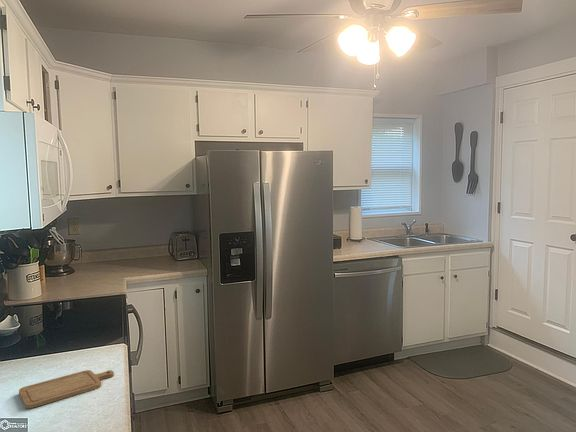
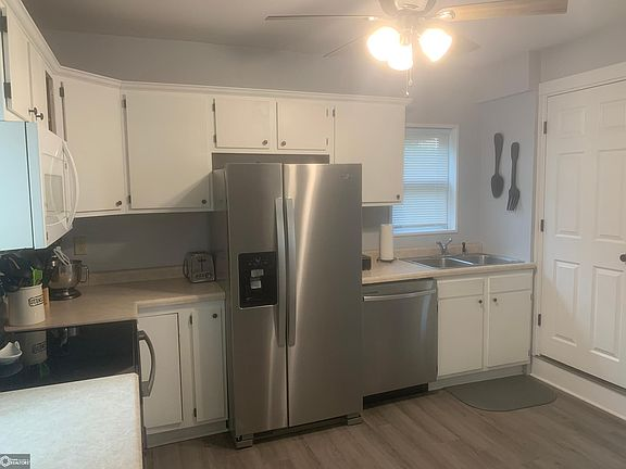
- chopping board [18,369,115,409]
